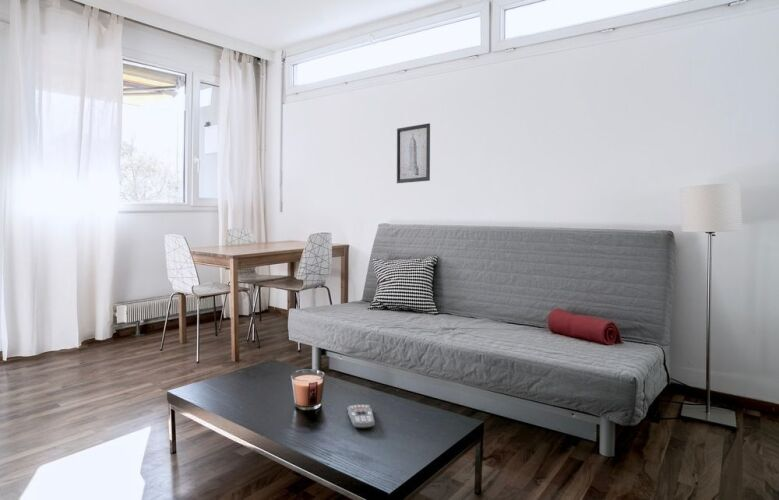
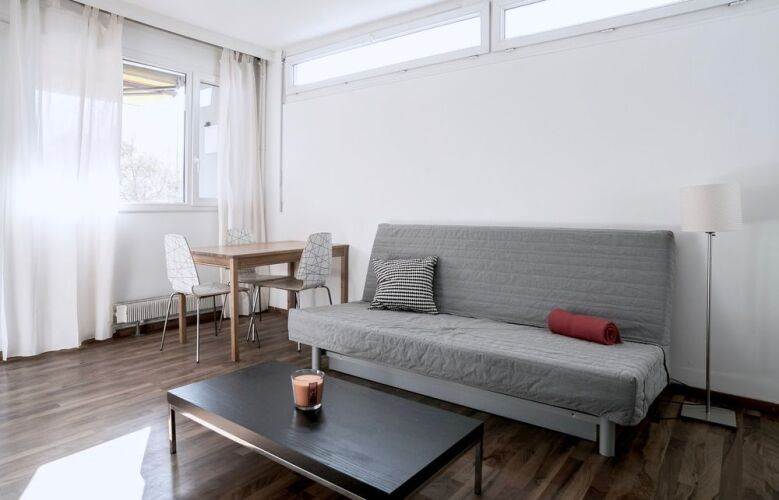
- wall art [396,122,431,184]
- remote control [347,404,376,429]
